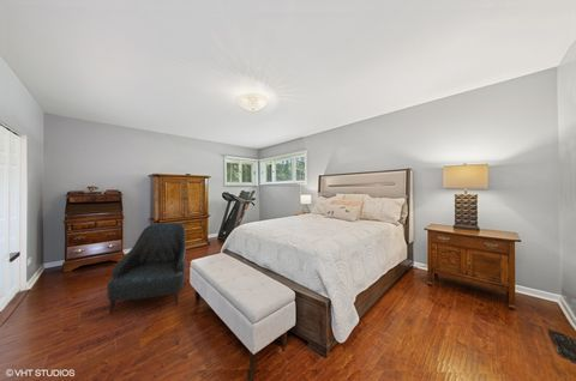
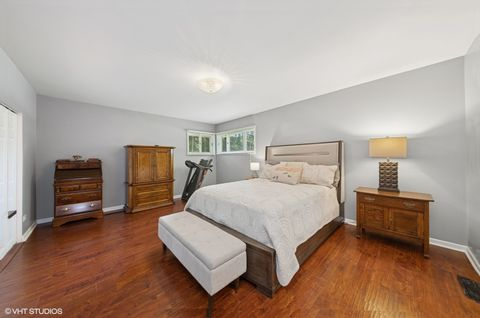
- armchair [106,222,187,315]
